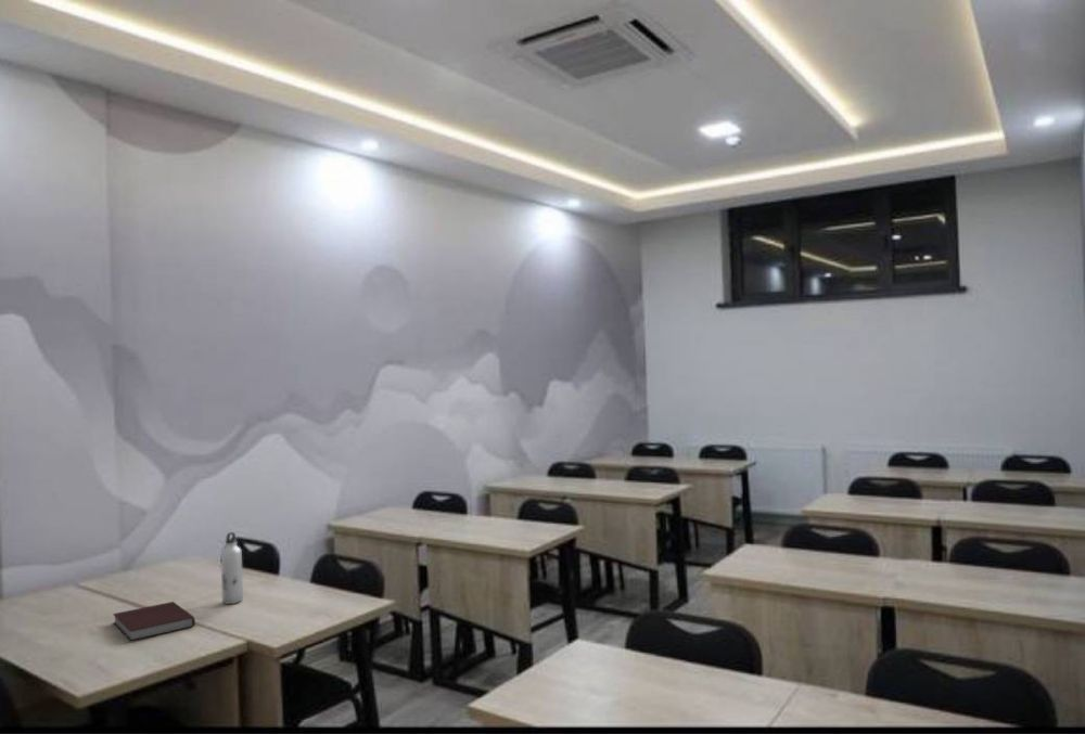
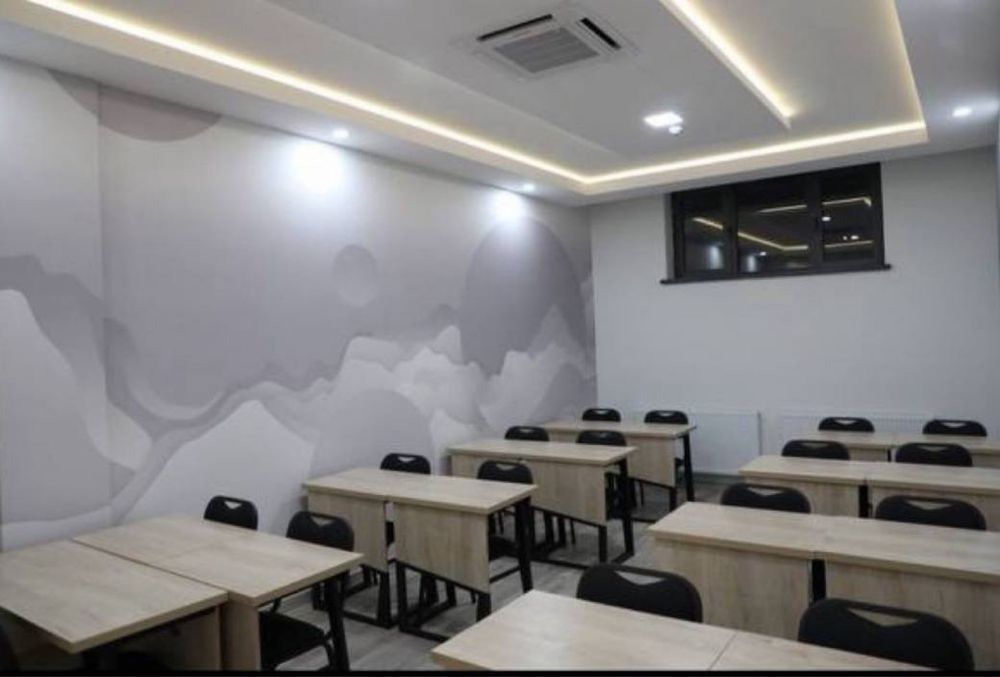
- water bottle [220,531,244,605]
- notebook [112,601,196,642]
